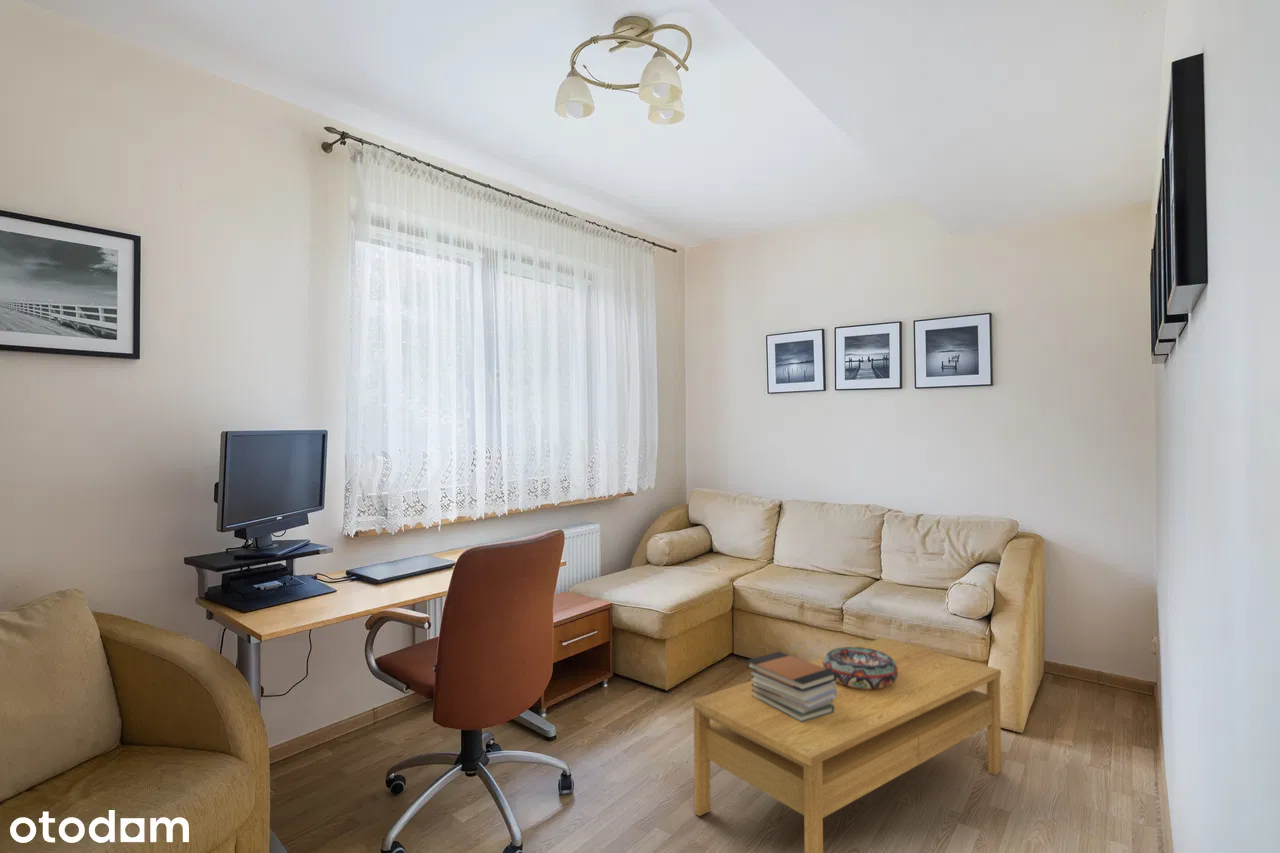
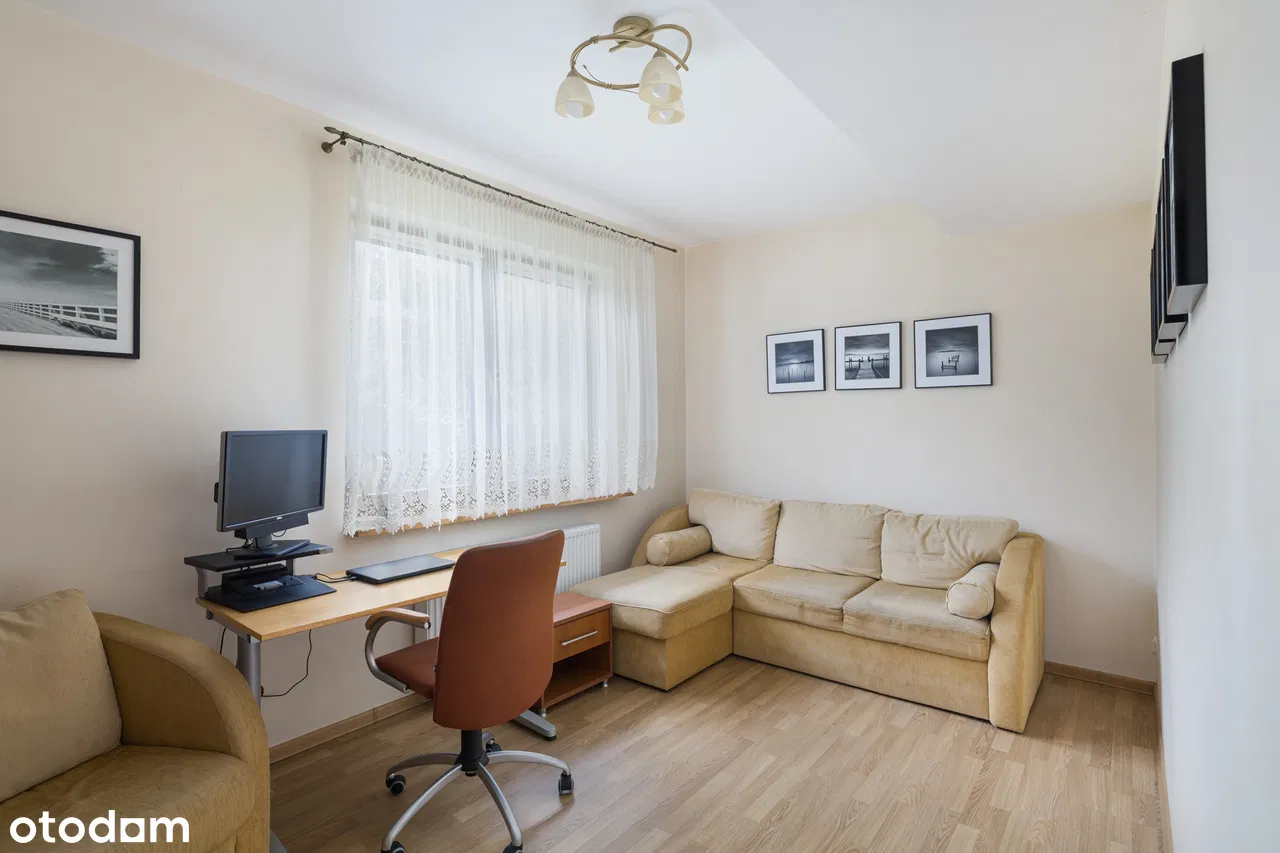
- decorative bowl [823,646,898,689]
- book stack [746,650,837,723]
- coffee table [692,636,1002,853]
